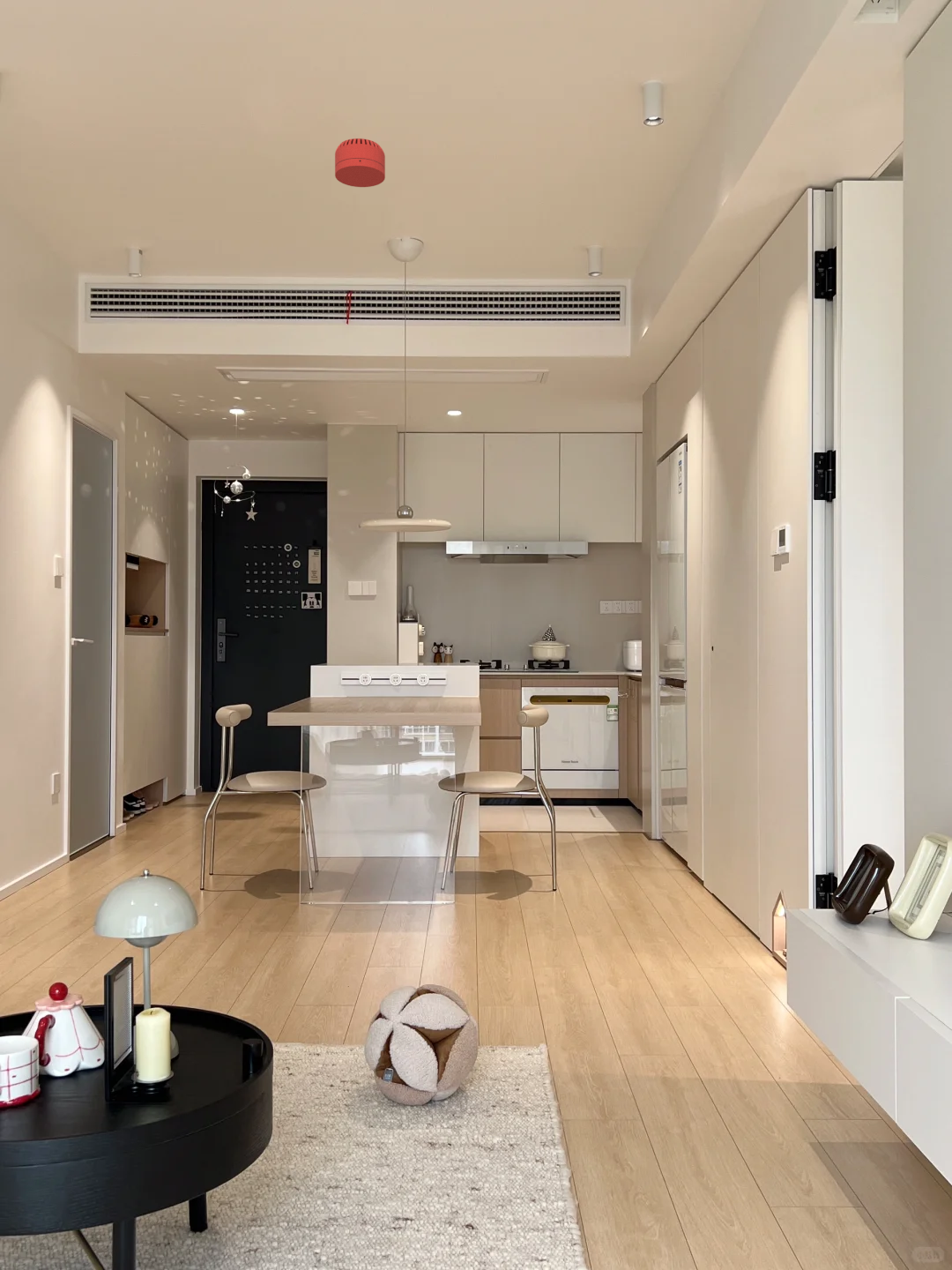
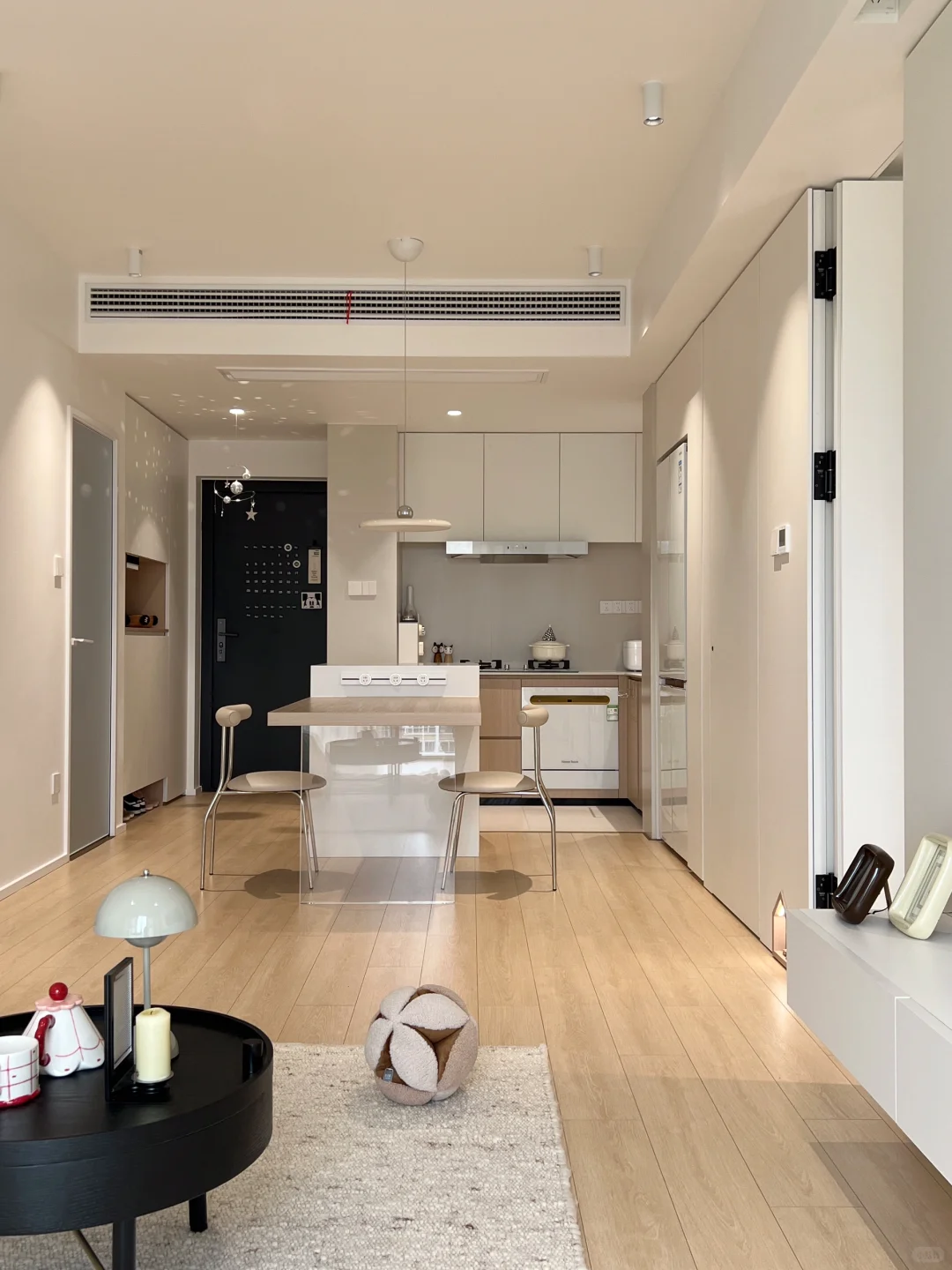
- smoke detector [334,138,386,188]
